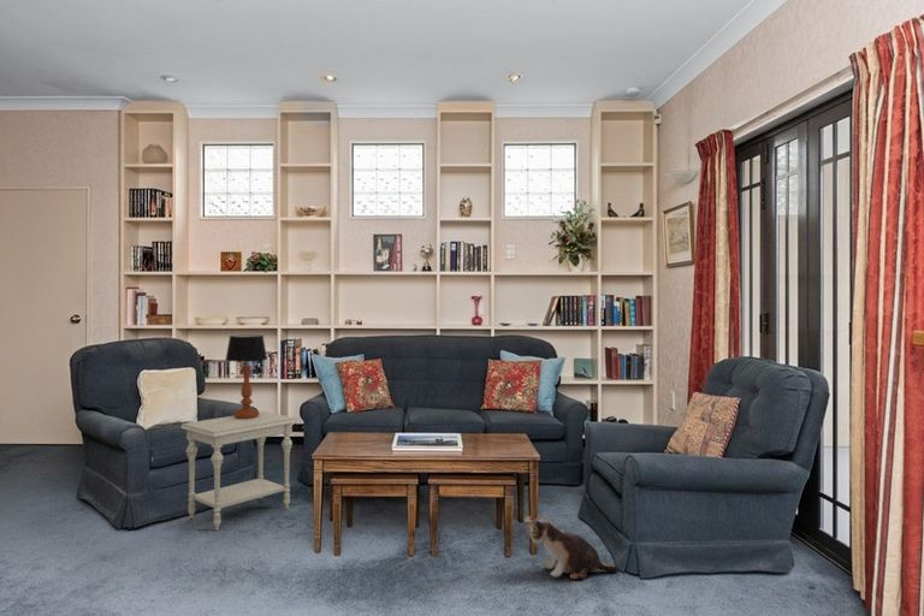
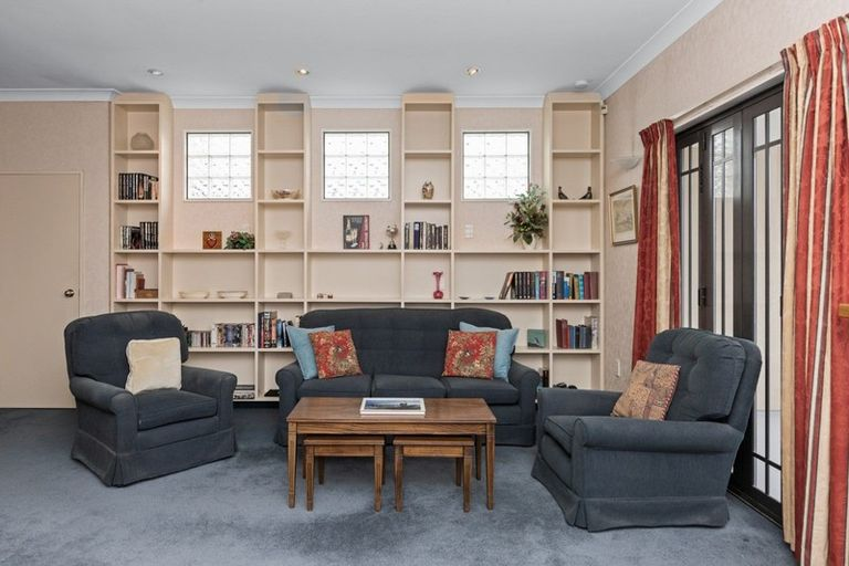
- table lamp [224,333,268,419]
- plush toy [522,515,620,580]
- side table [180,410,298,532]
